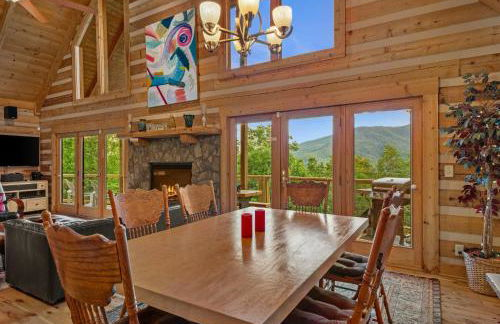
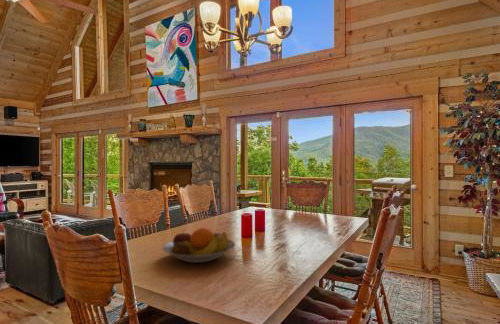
+ fruit bowl [161,227,236,264]
